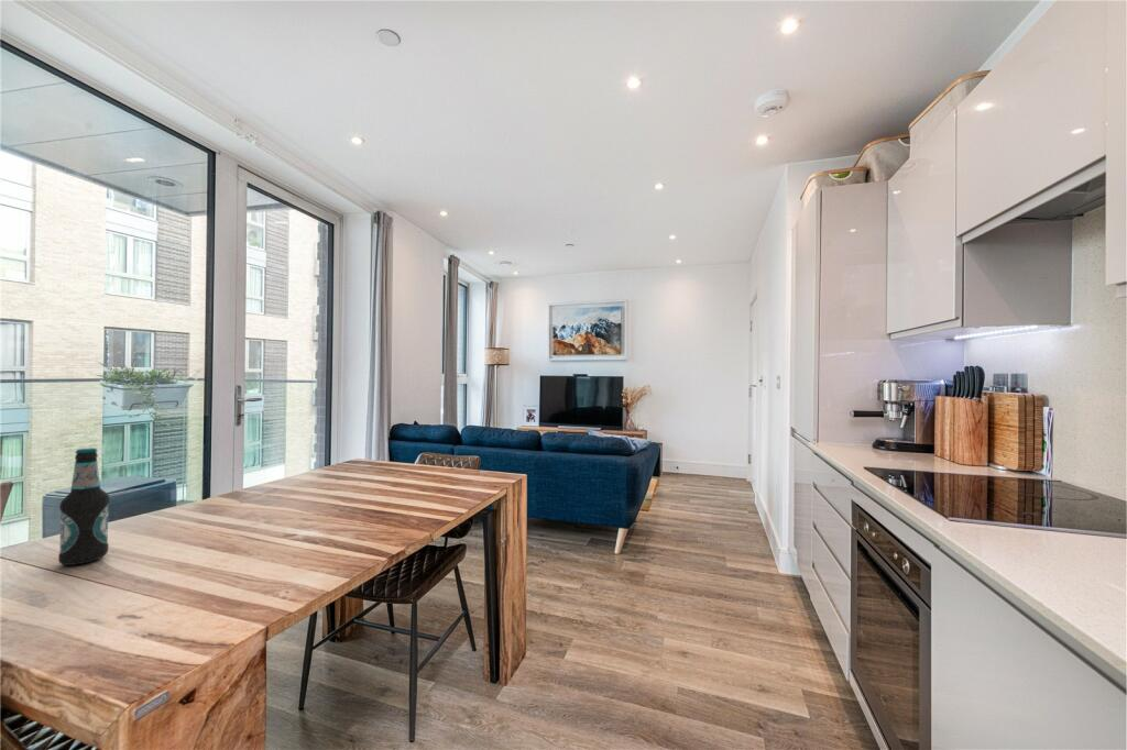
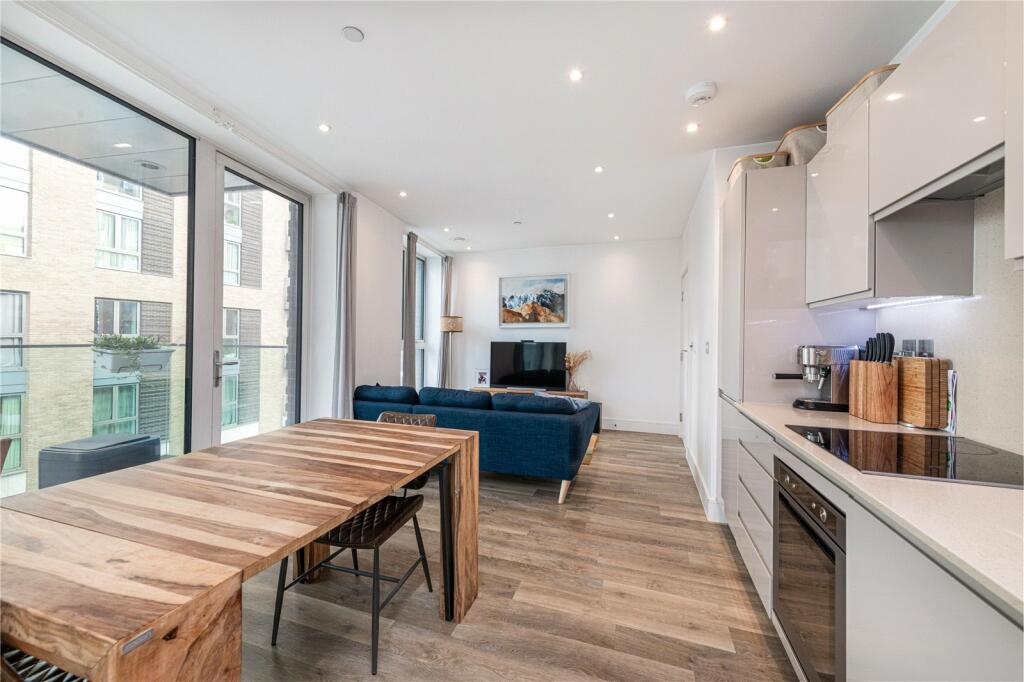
- bottle [57,446,110,566]
